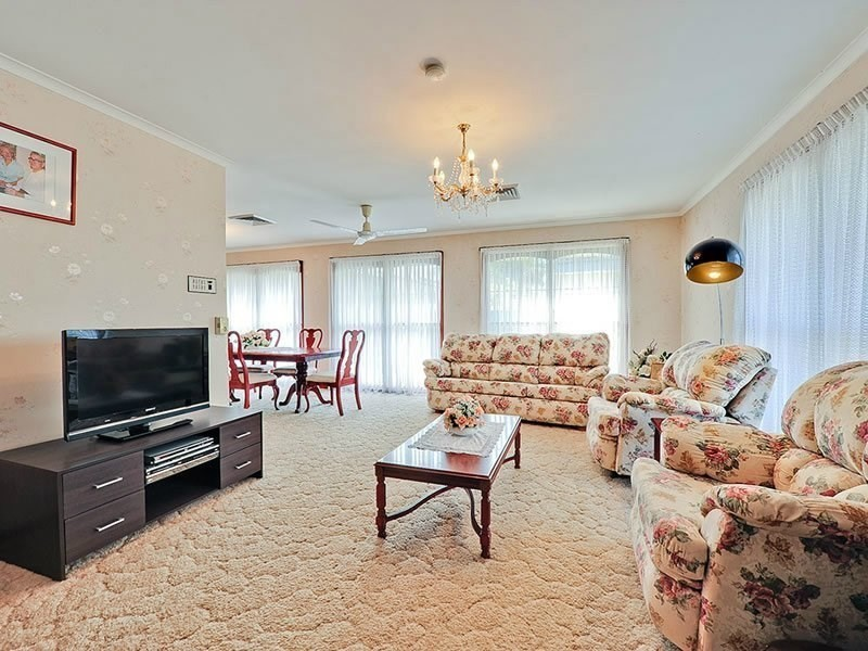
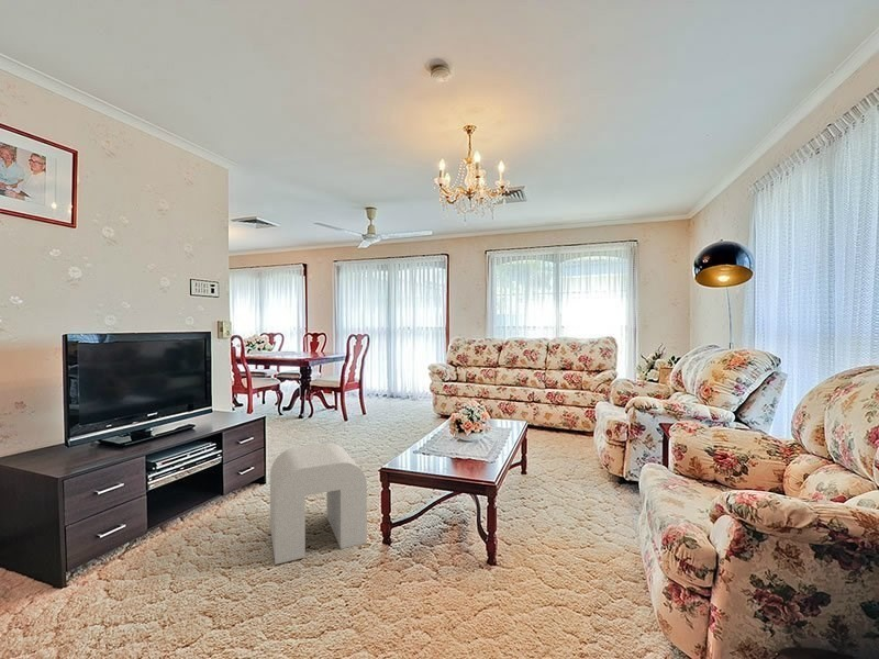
+ stool [269,443,368,566]
